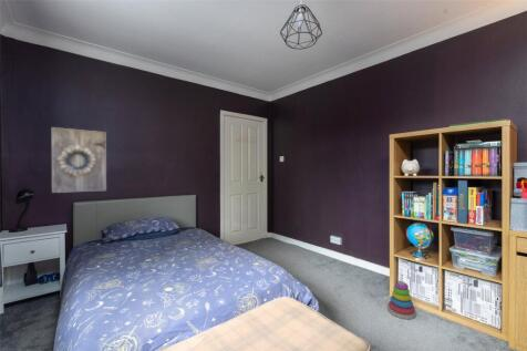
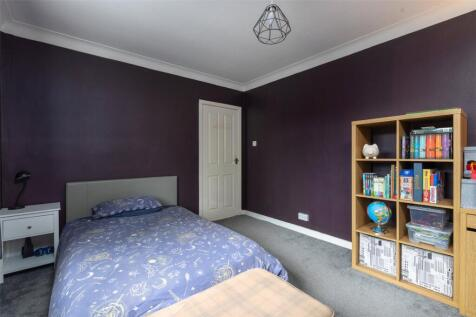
- stacking toy [386,280,417,320]
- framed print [51,126,107,194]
